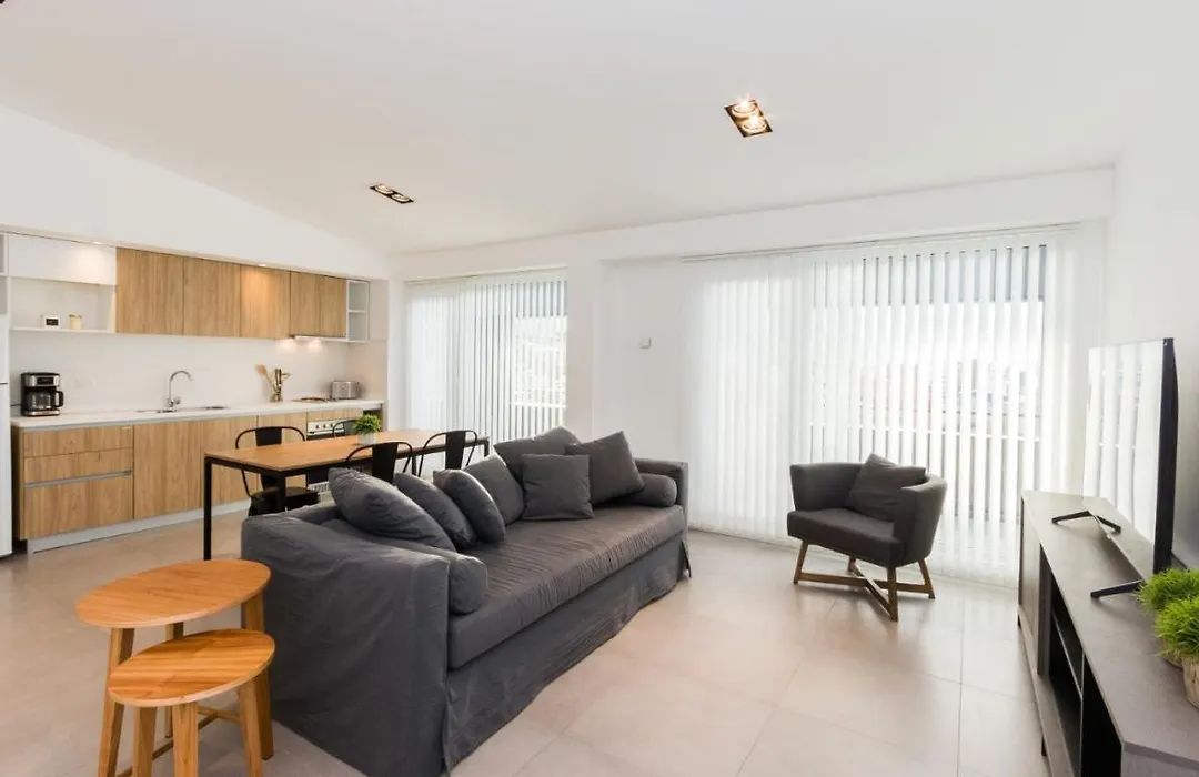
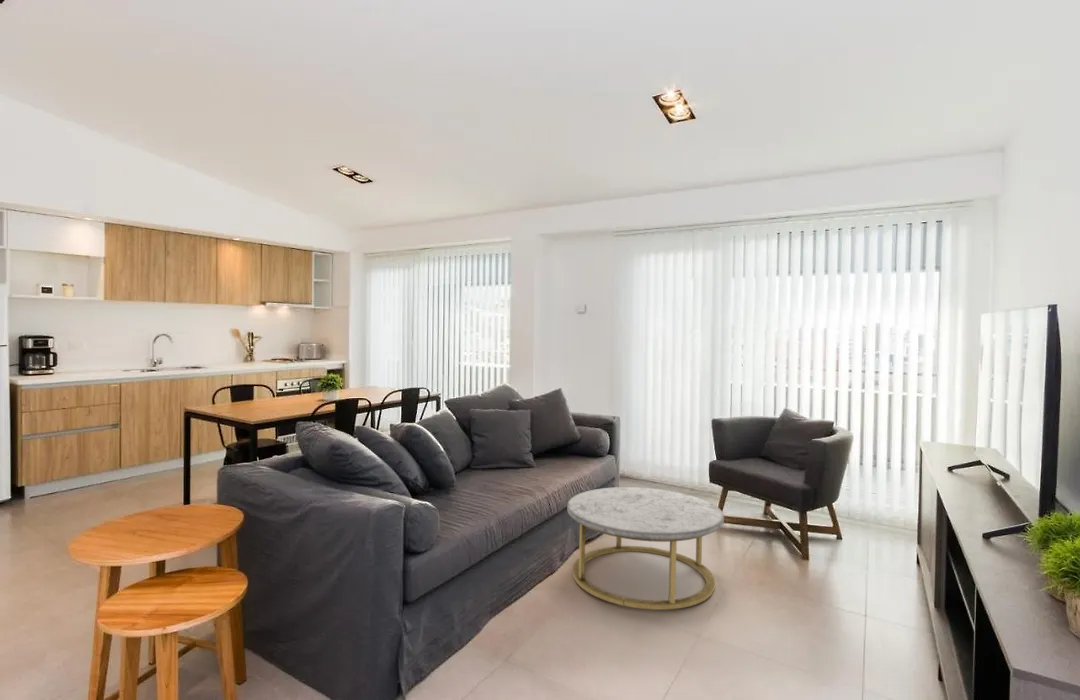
+ coffee table [566,486,725,611]
